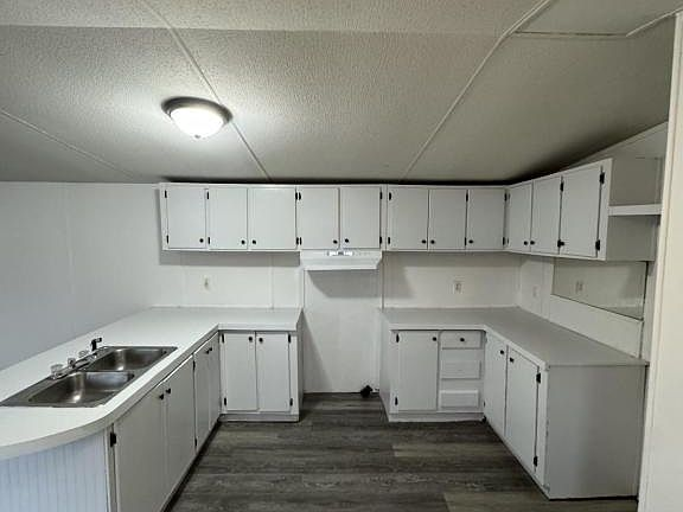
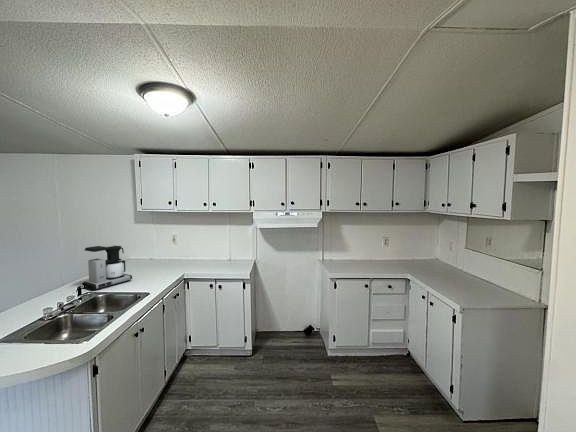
+ coffee maker [81,244,133,291]
